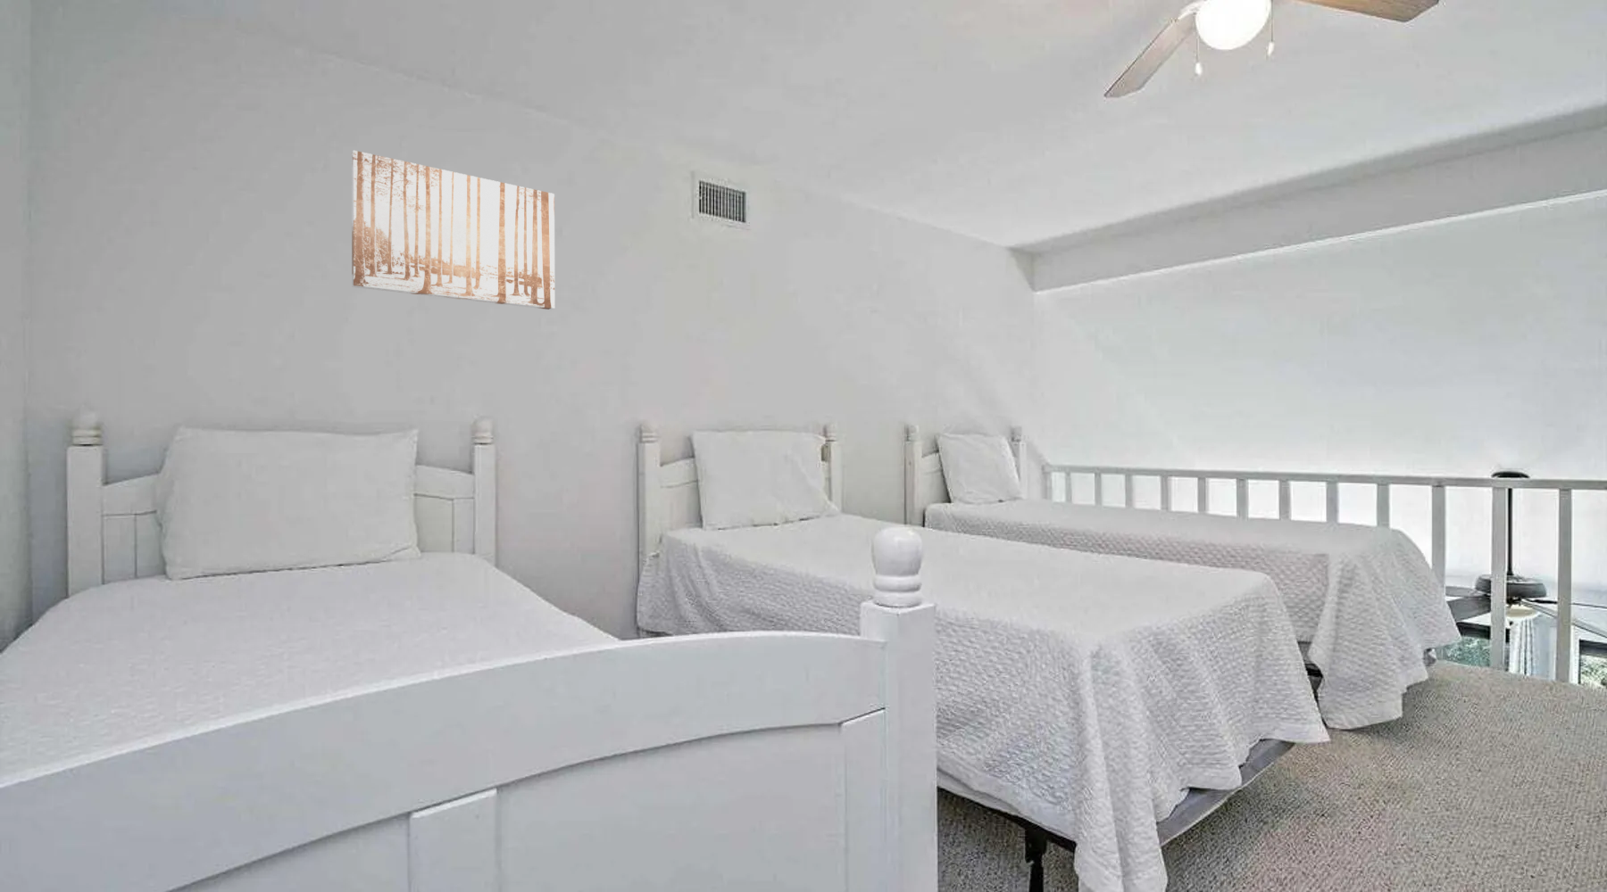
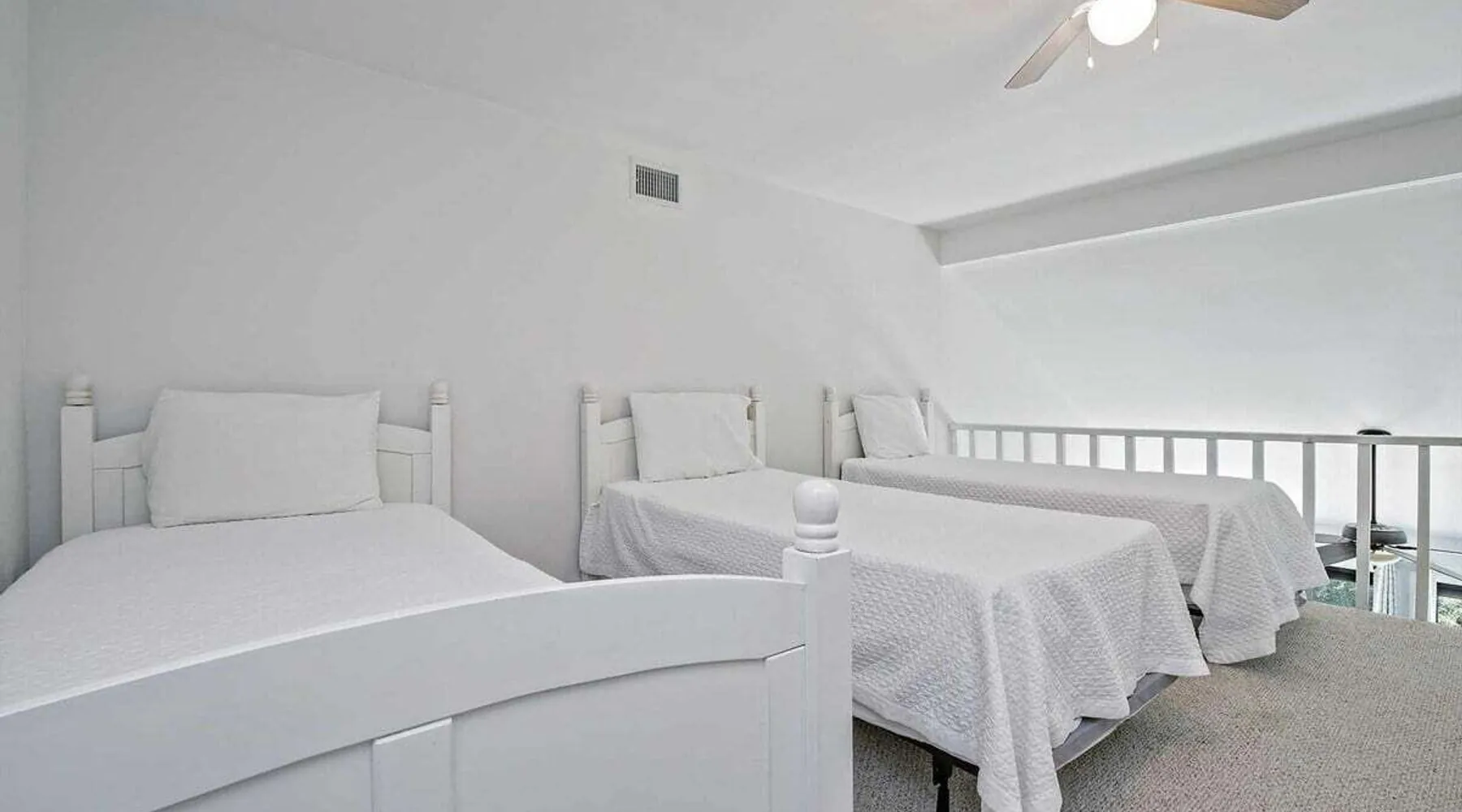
- wall art [351,149,555,311]
